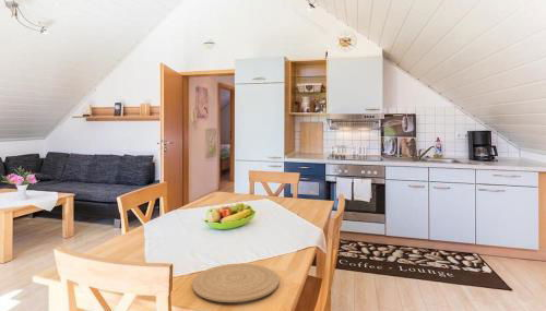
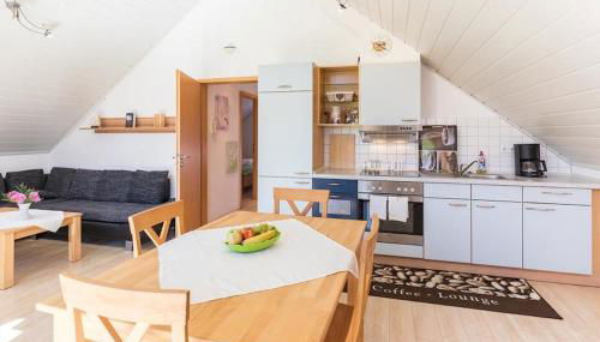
- plate [191,263,281,303]
